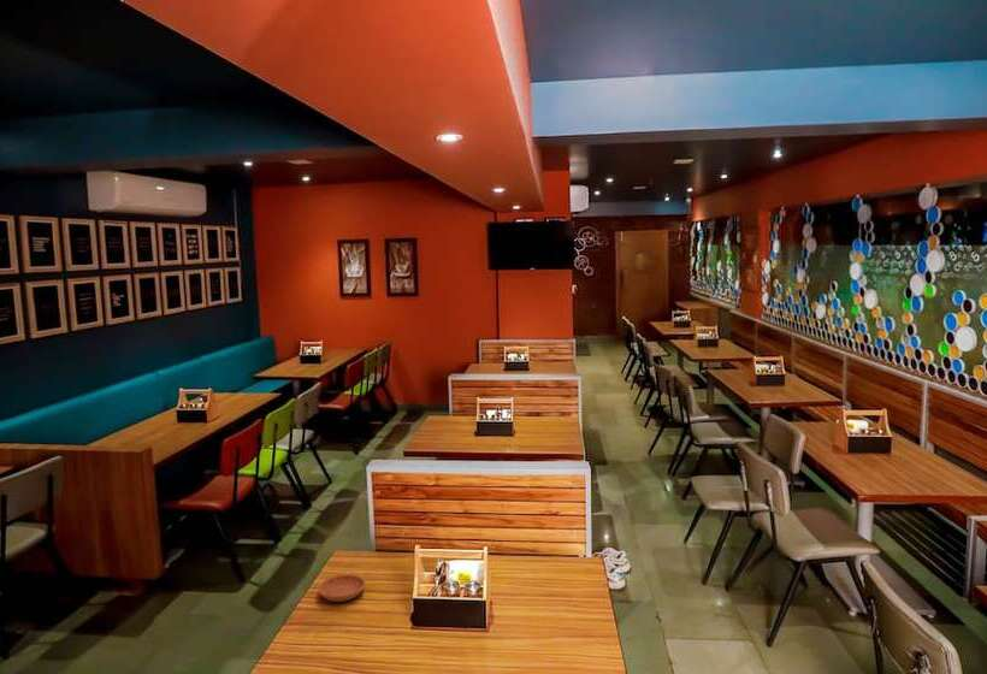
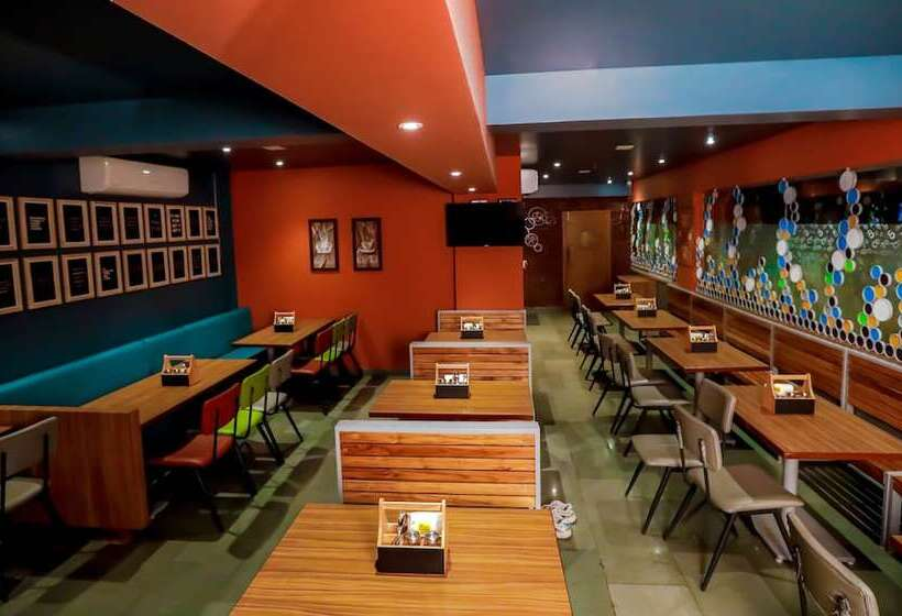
- saucer [318,574,366,603]
